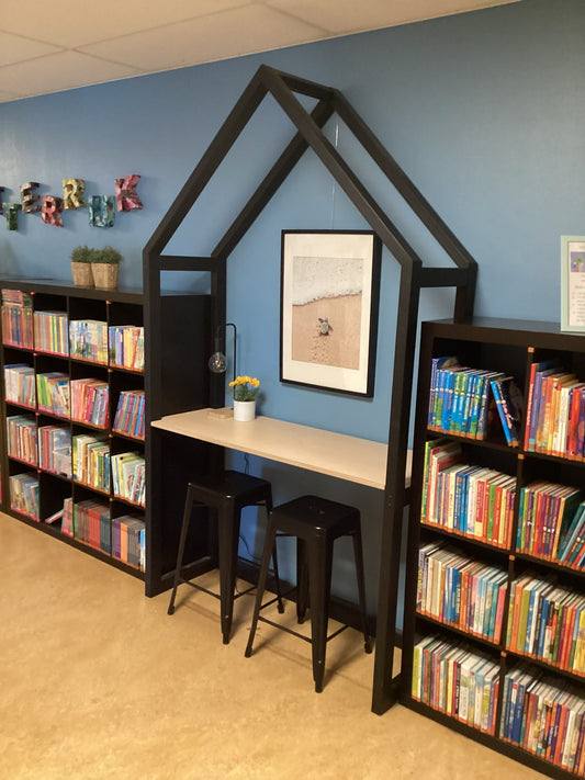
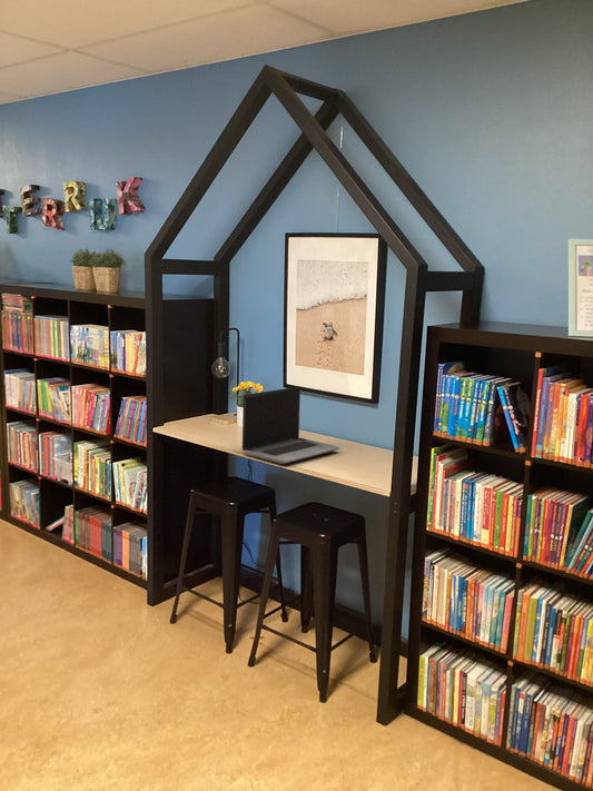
+ laptop computer [241,386,340,465]
